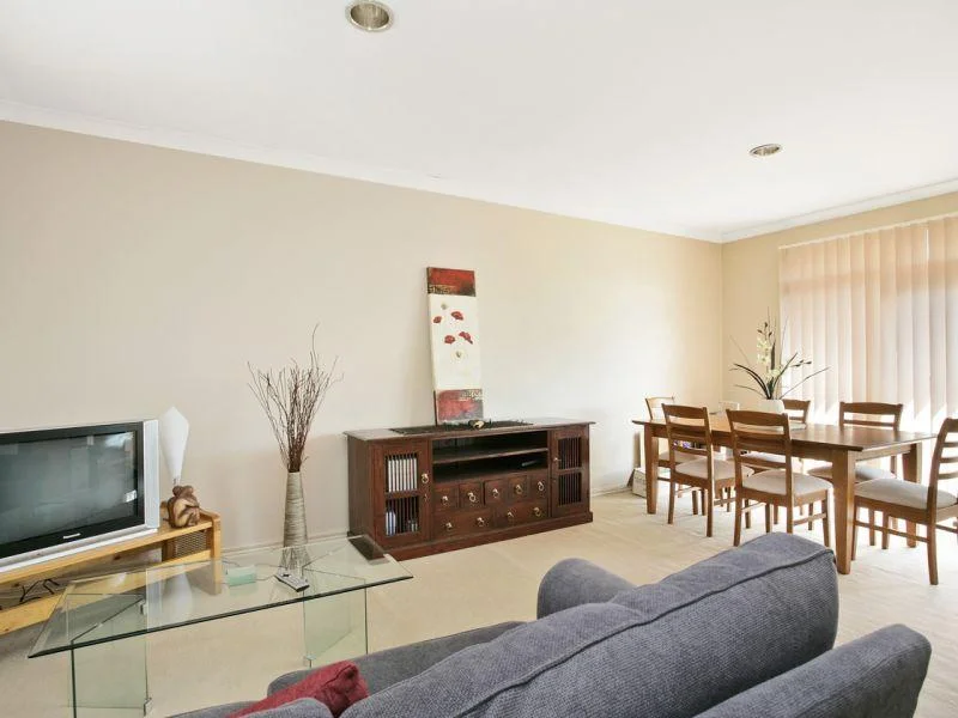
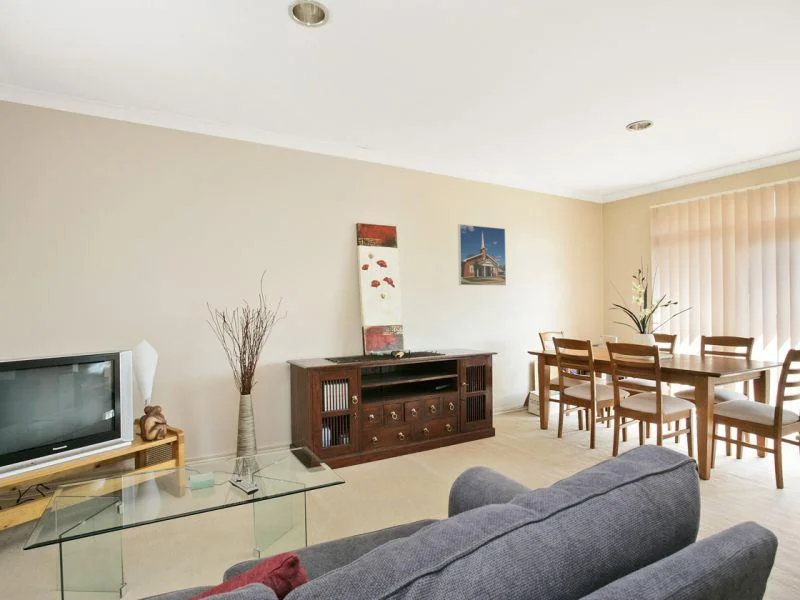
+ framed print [457,223,507,287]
